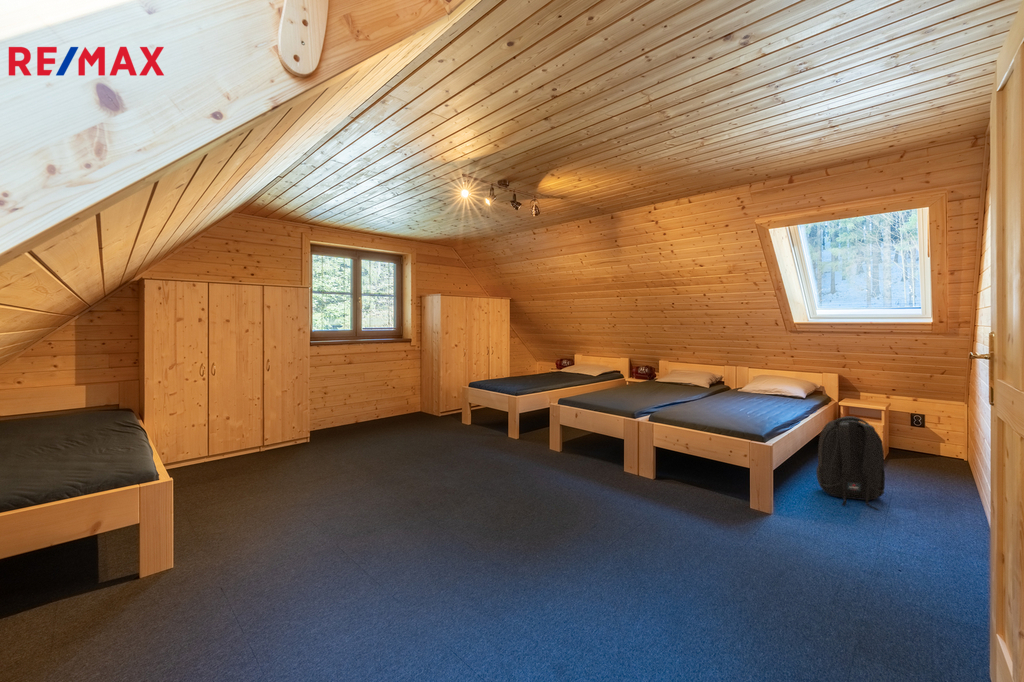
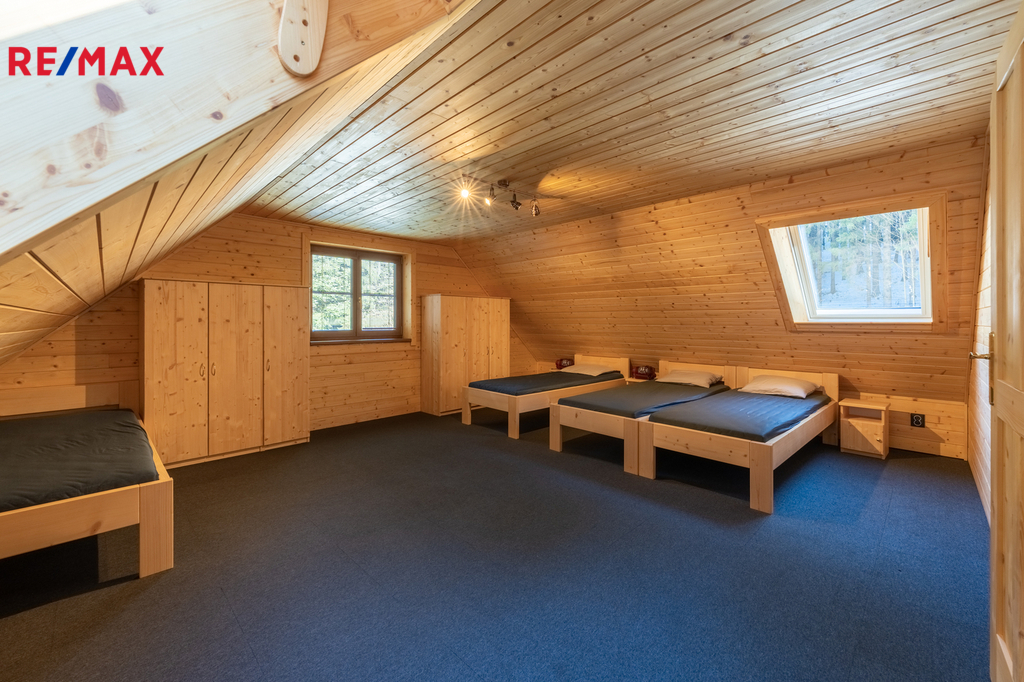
- backpack [815,415,886,510]
